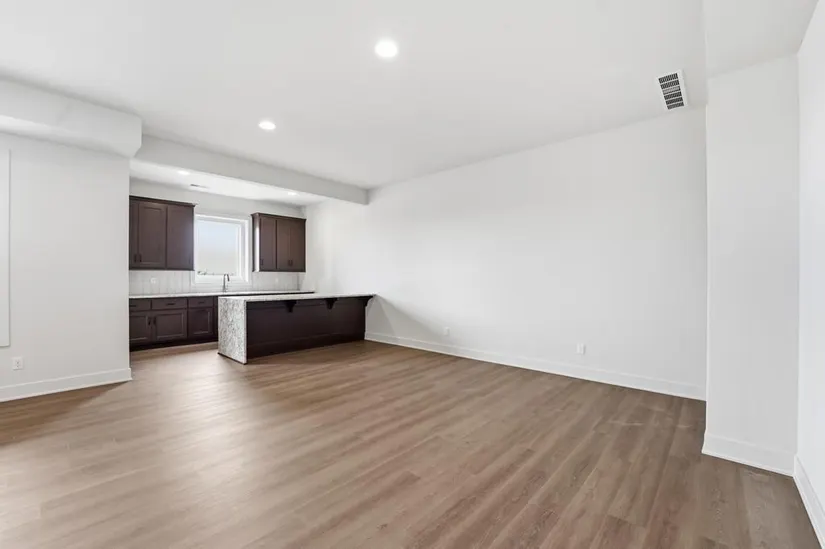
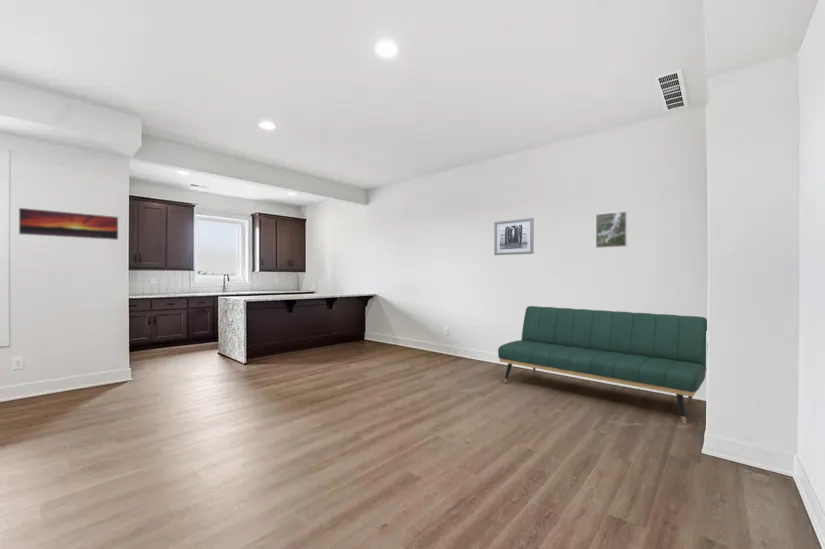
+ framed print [595,211,628,249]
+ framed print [18,207,119,241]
+ sofa [497,305,708,424]
+ wall art [493,217,534,256]
